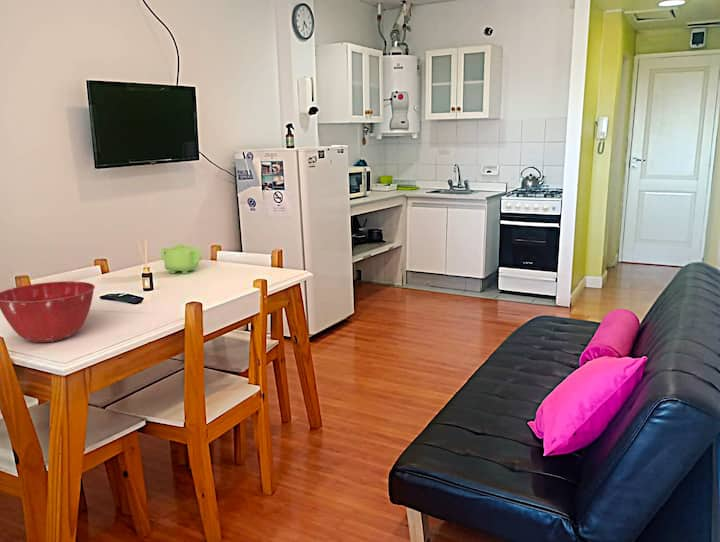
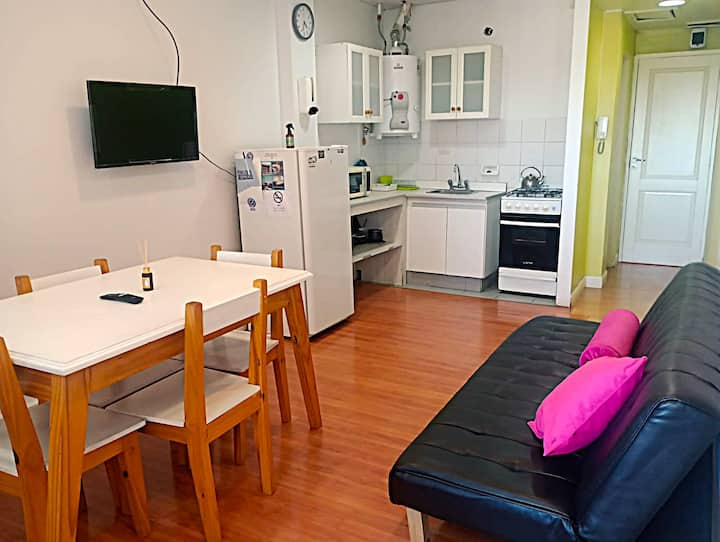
- teapot [160,243,203,275]
- mixing bowl [0,280,96,343]
